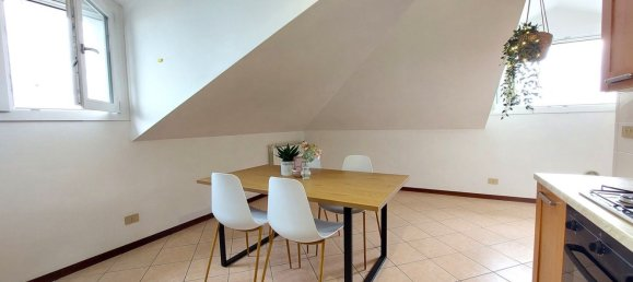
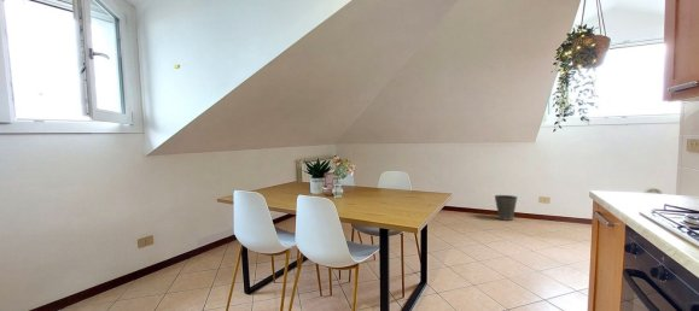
+ waste basket [494,194,518,222]
